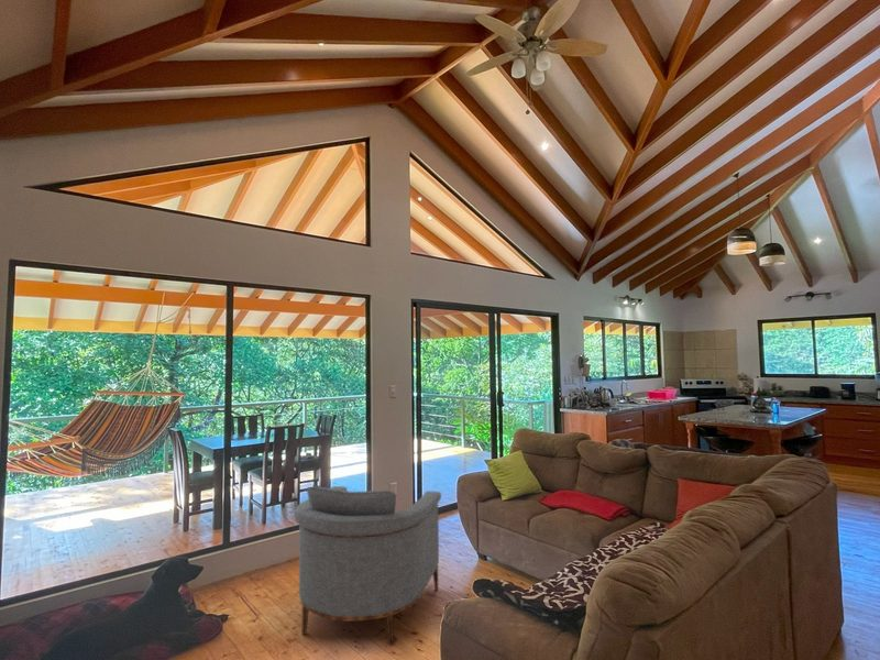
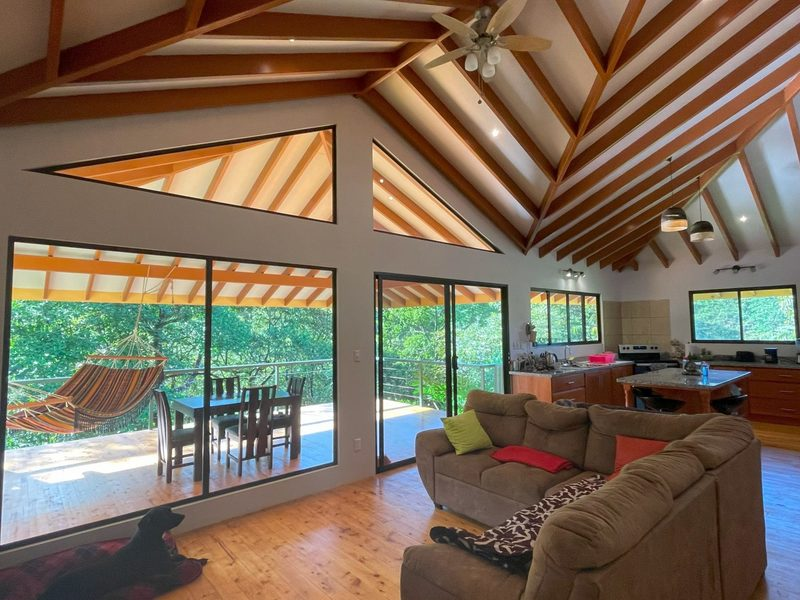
- armchair [294,485,442,647]
